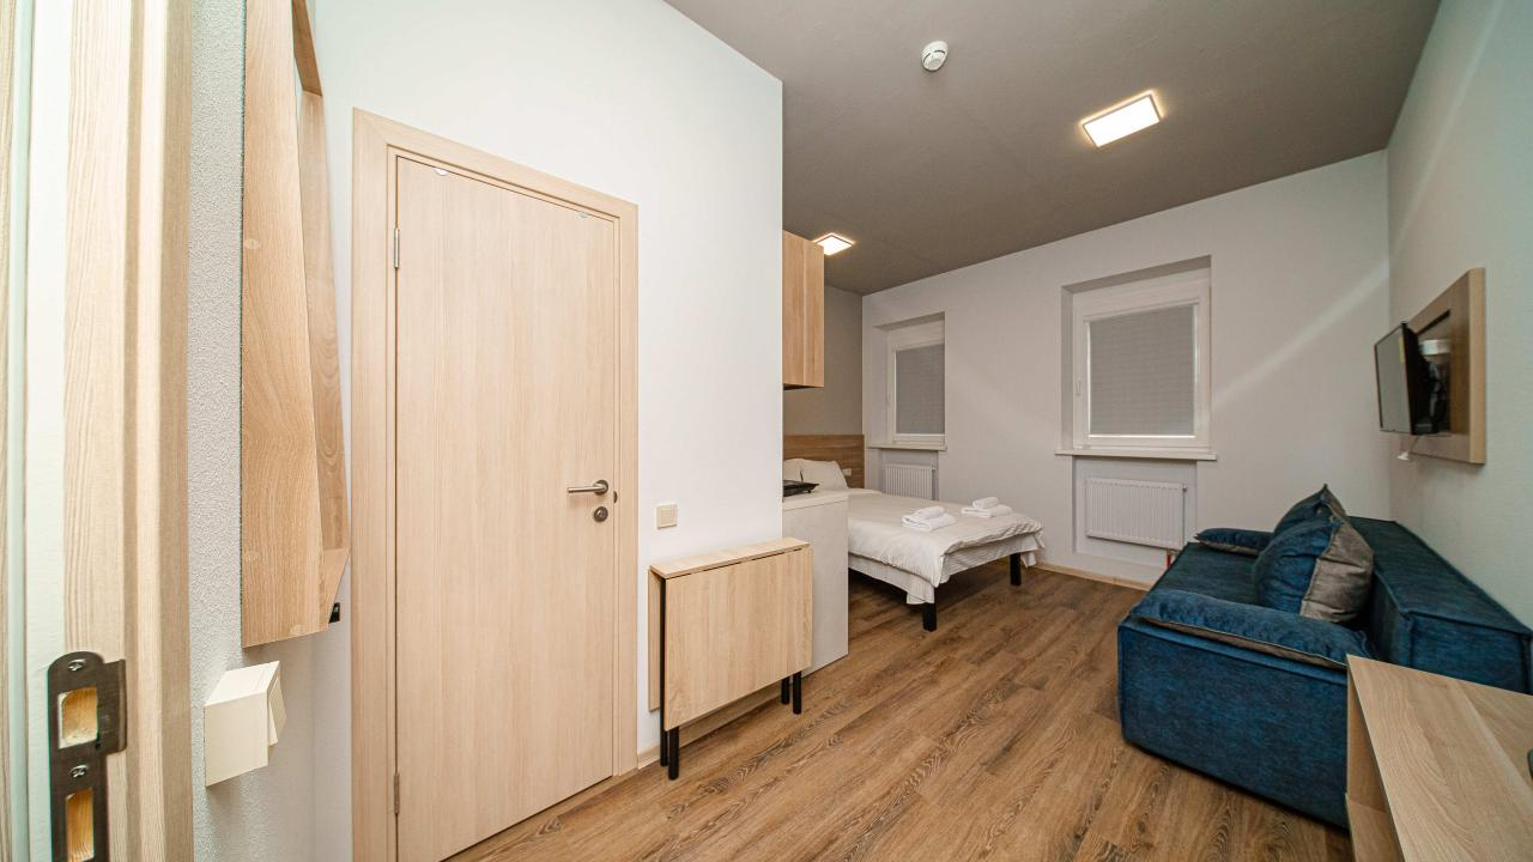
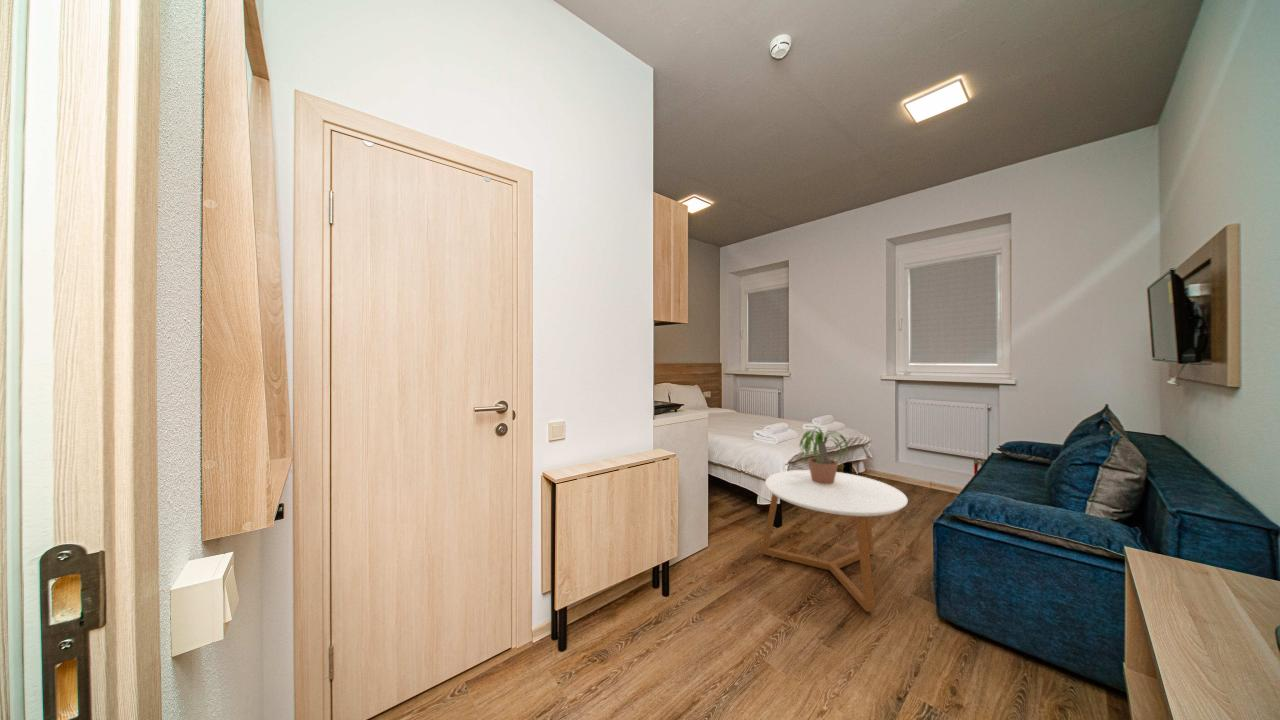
+ coffee table [760,469,909,613]
+ potted plant [795,427,856,484]
